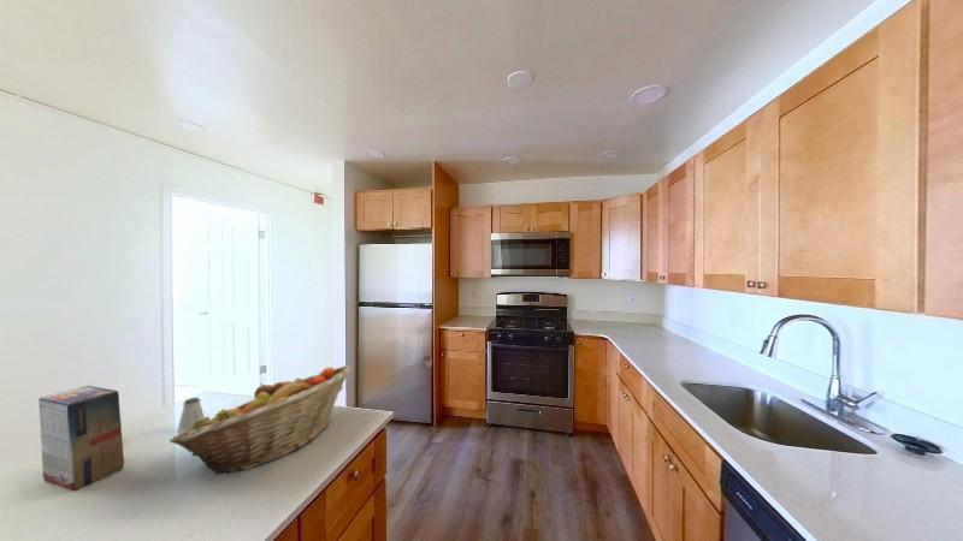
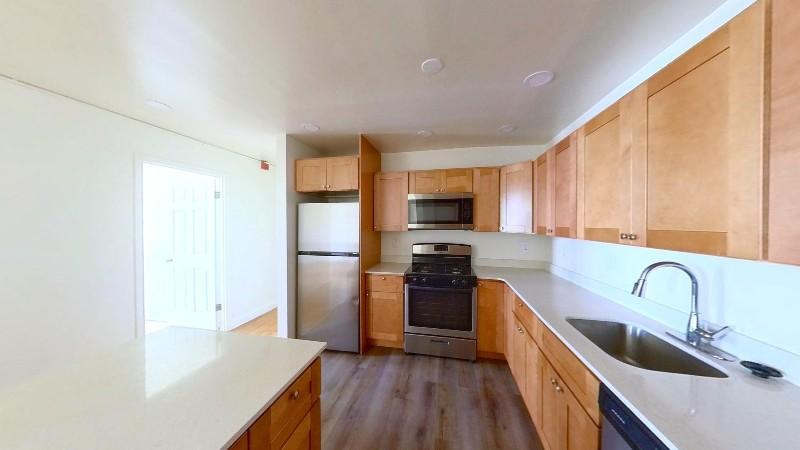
- fruit basket [169,364,353,476]
- cereal box [37,385,125,492]
- saltshaker [176,397,205,434]
